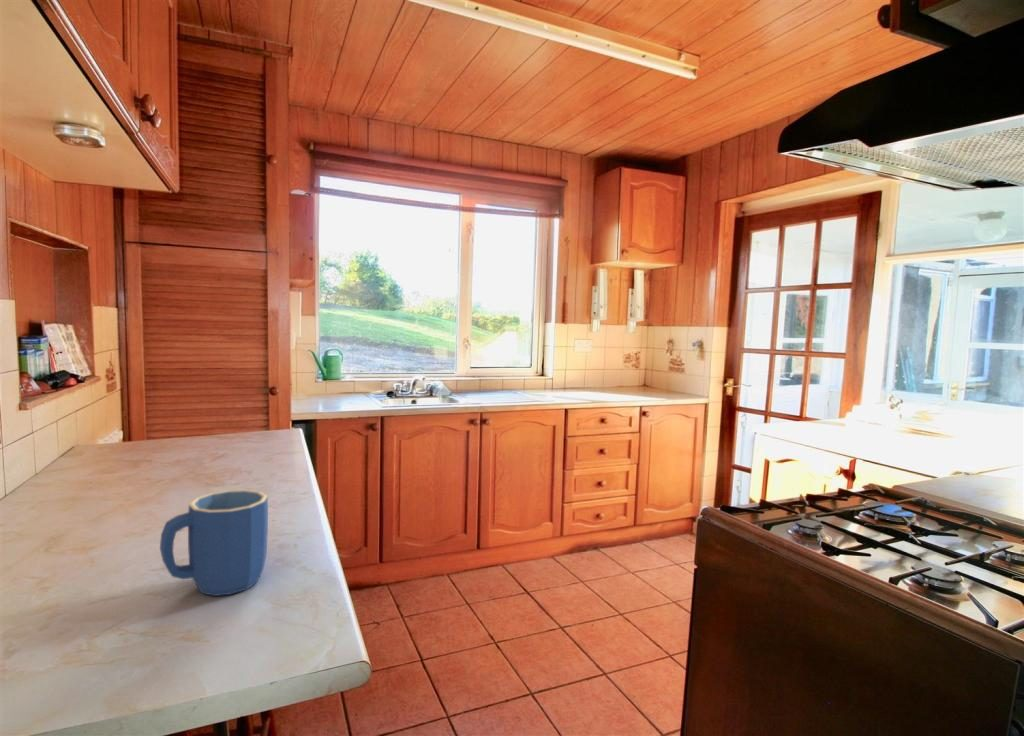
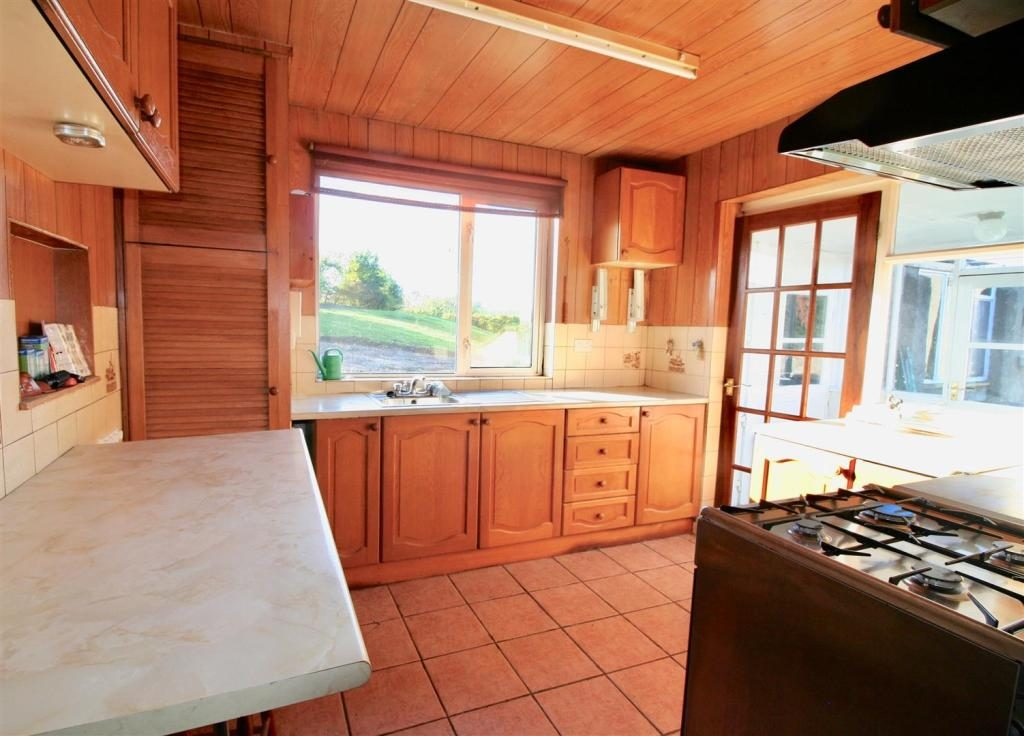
- mug [159,489,269,597]
